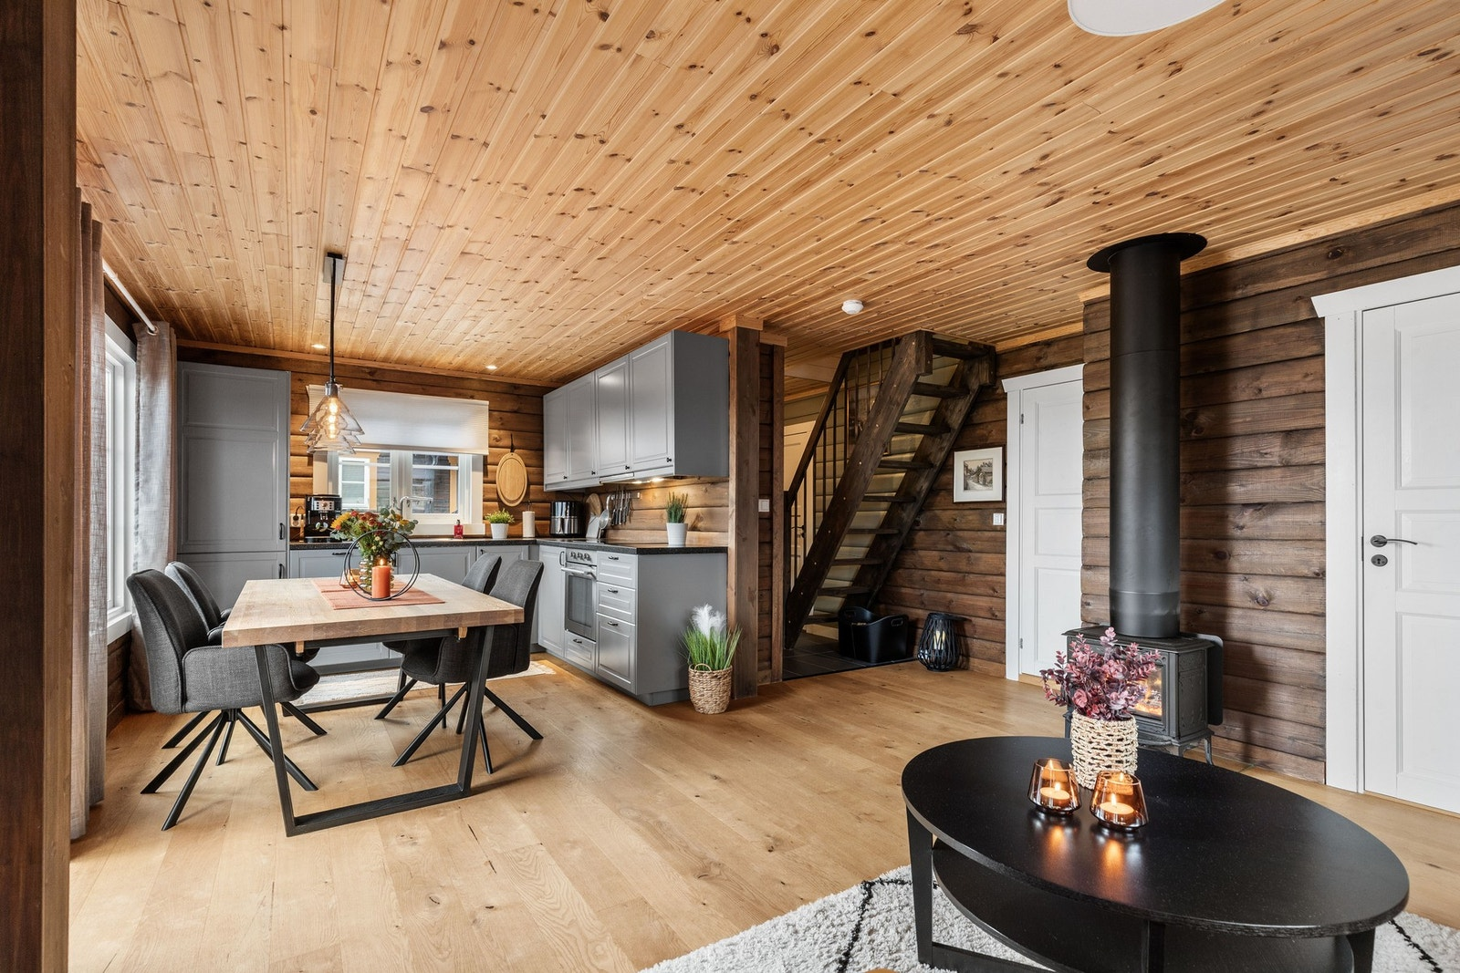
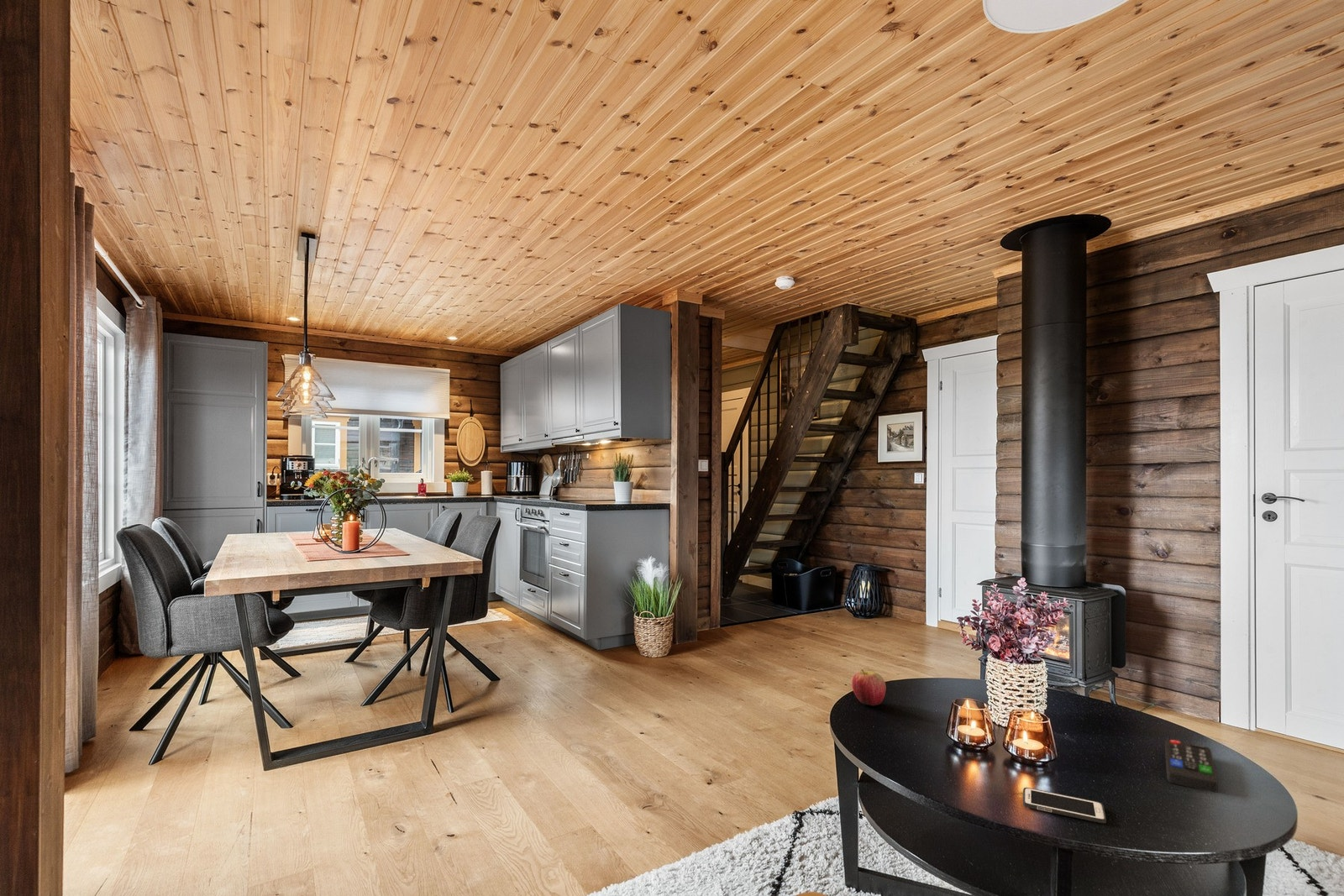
+ remote control [1164,739,1219,794]
+ cell phone [1022,787,1107,825]
+ apple [851,668,887,707]
